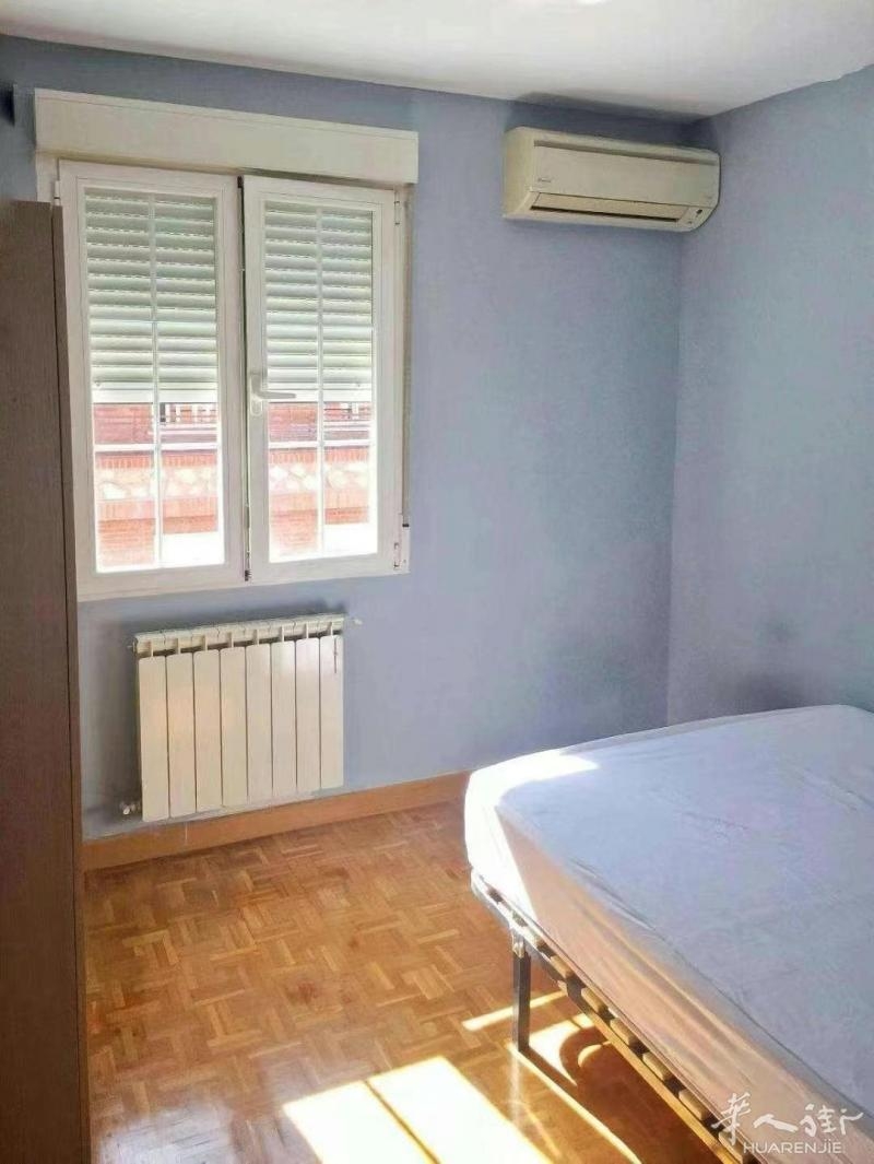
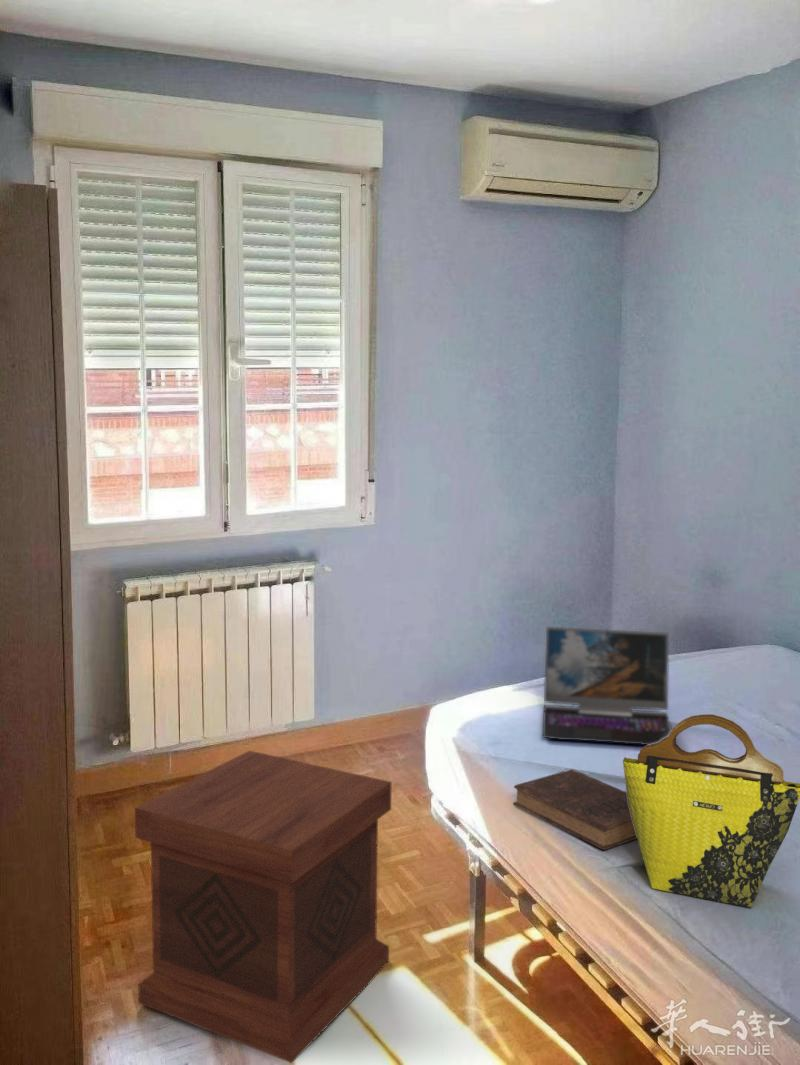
+ laptop [542,626,679,746]
+ tote bag [622,713,800,909]
+ book [512,768,638,851]
+ side table [134,750,393,1064]
